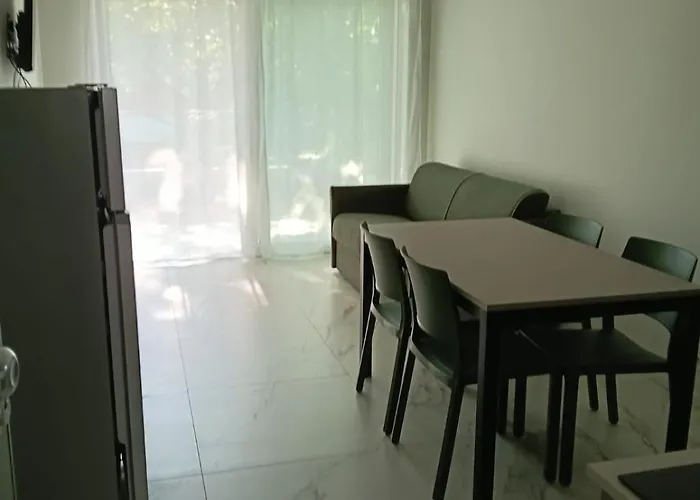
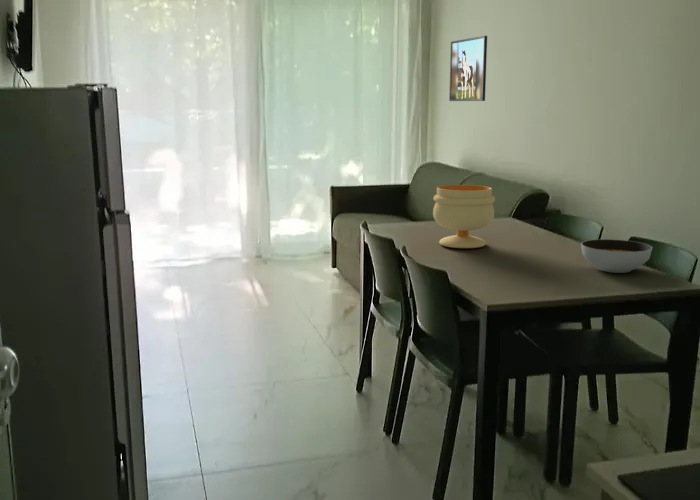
+ footed bowl [432,184,496,249]
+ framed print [448,35,488,102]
+ soup bowl [580,238,653,274]
